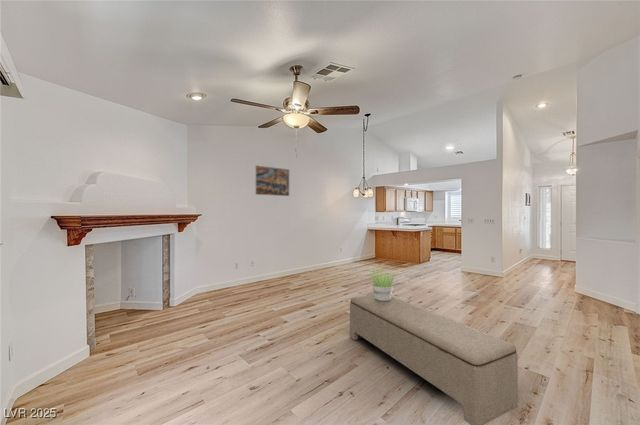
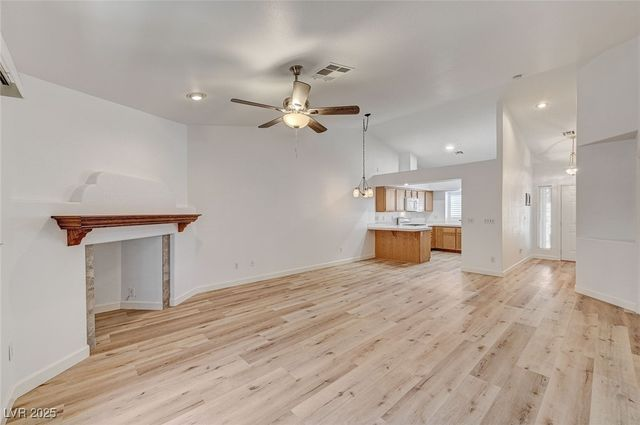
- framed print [254,164,290,197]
- bench [349,293,518,425]
- potted plant [366,268,398,301]
